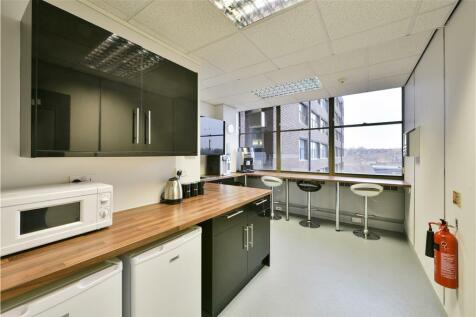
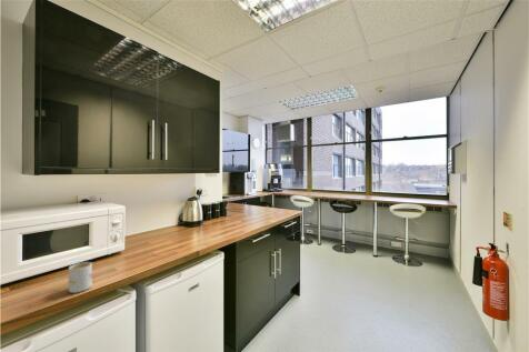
+ mug [68,261,93,294]
